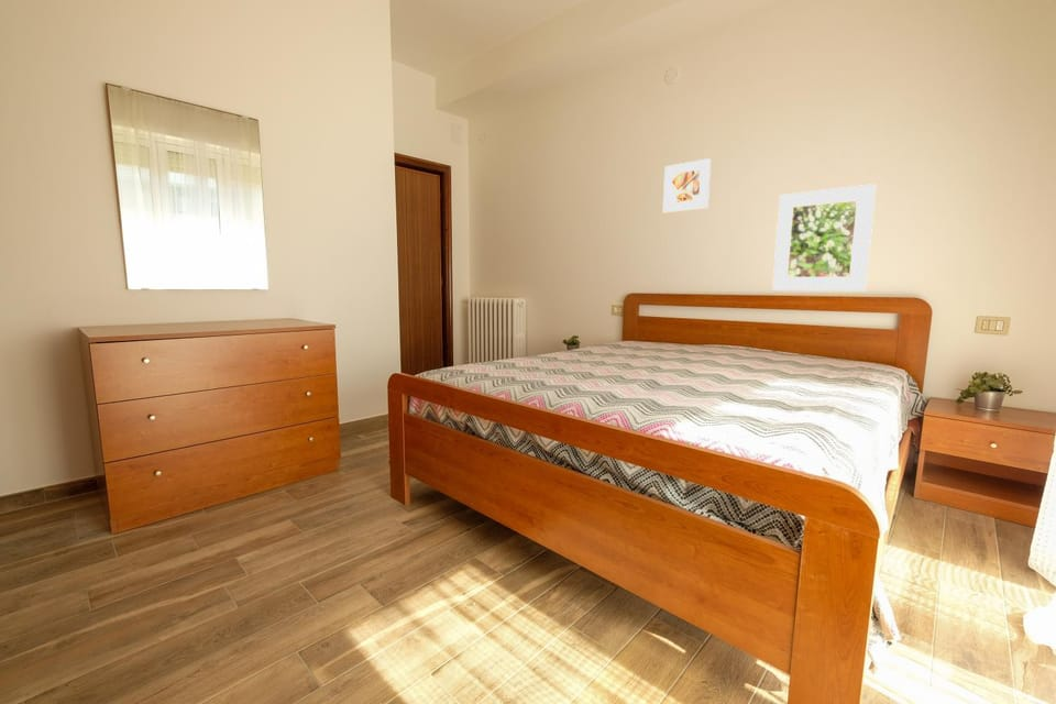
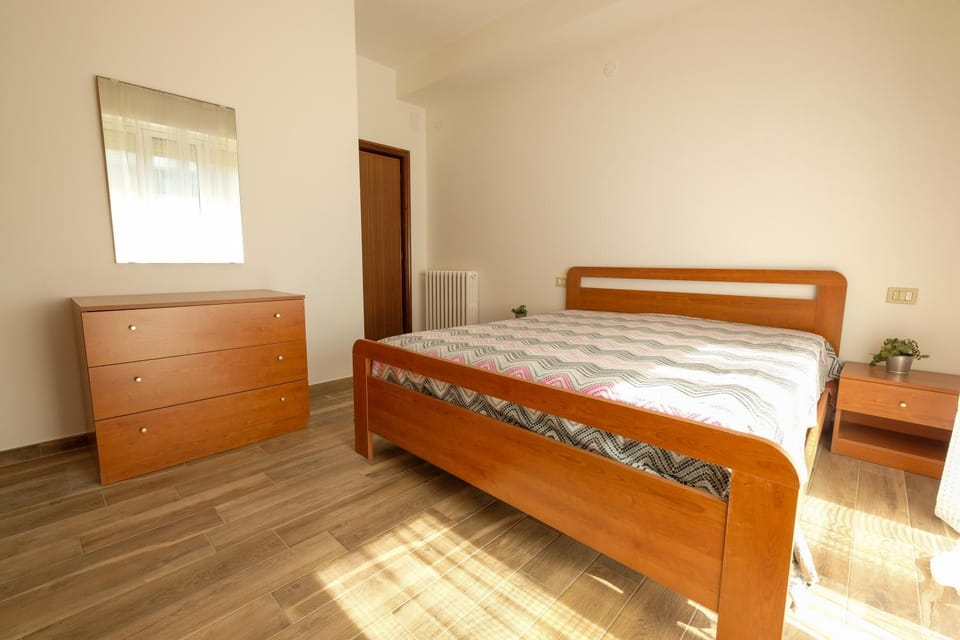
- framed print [771,183,878,292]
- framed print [662,157,712,215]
